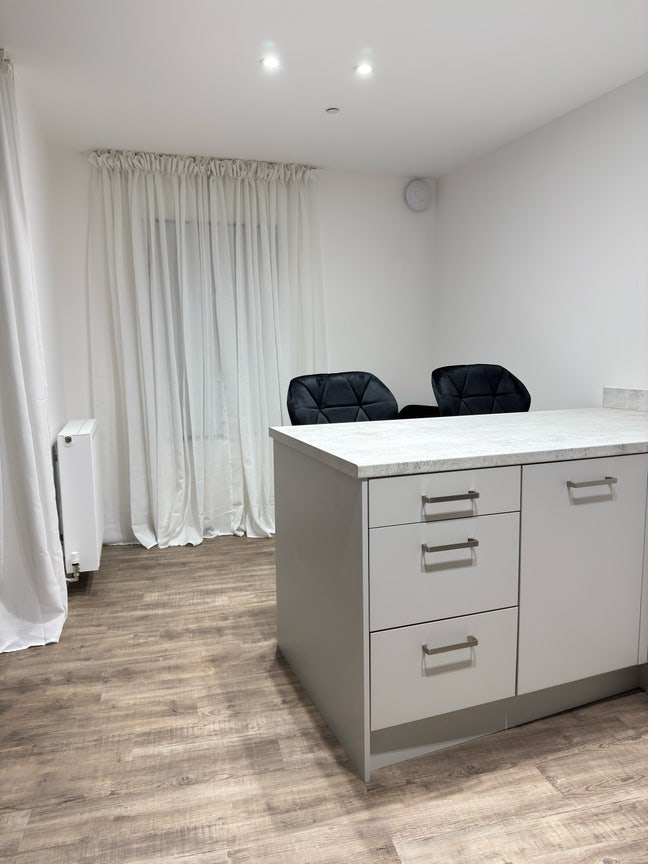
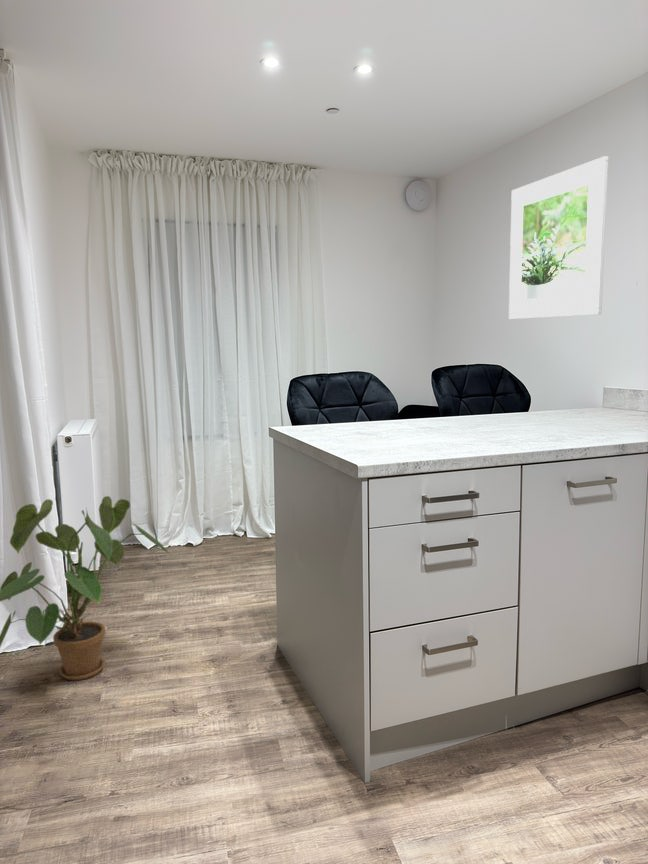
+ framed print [508,155,609,320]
+ house plant [0,495,175,681]
